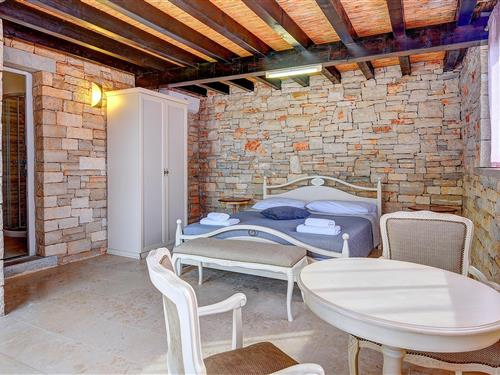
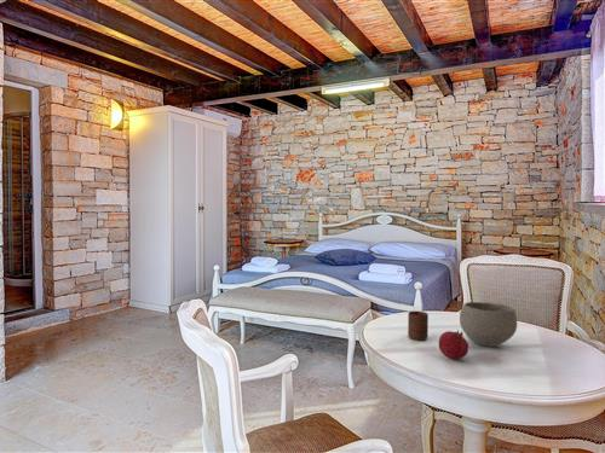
+ fruit [437,329,469,360]
+ bowl [459,301,518,348]
+ cup [407,310,430,341]
